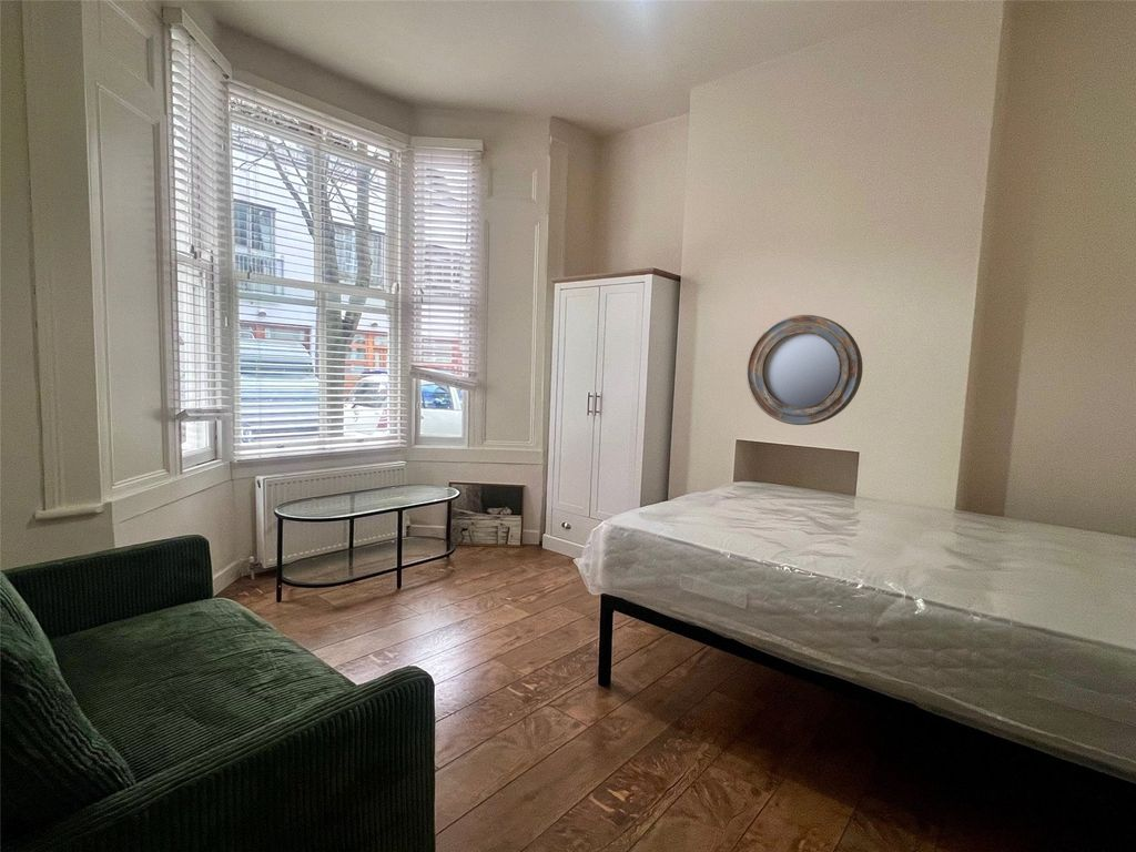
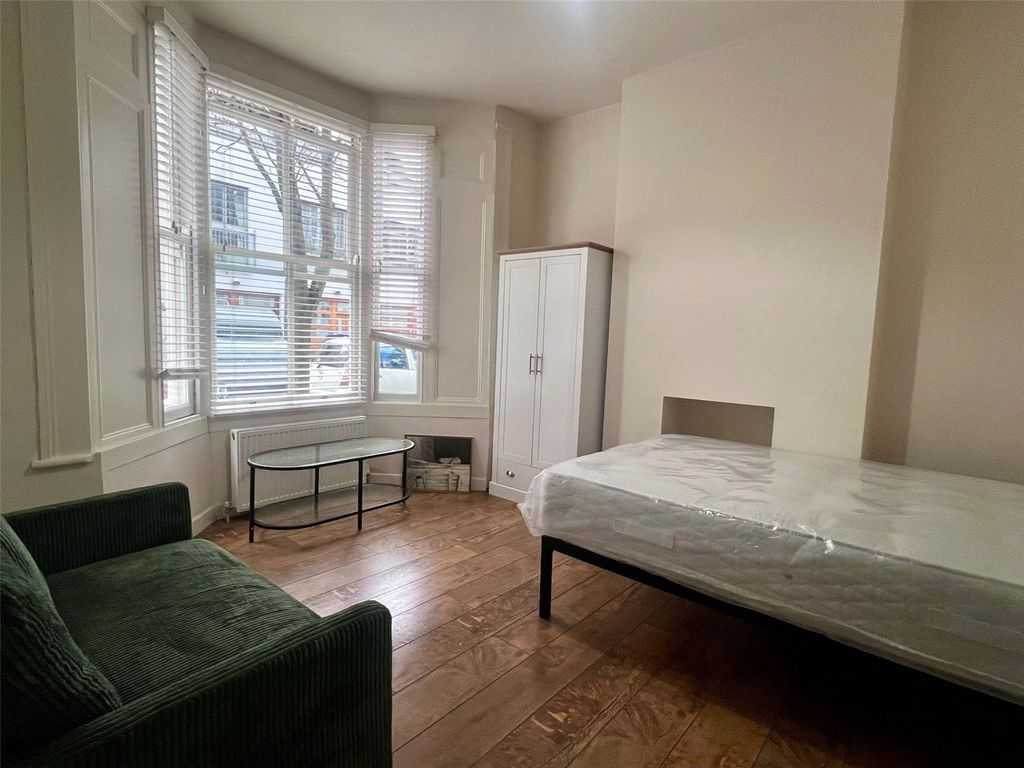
- home mirror [746,314,864,426]
